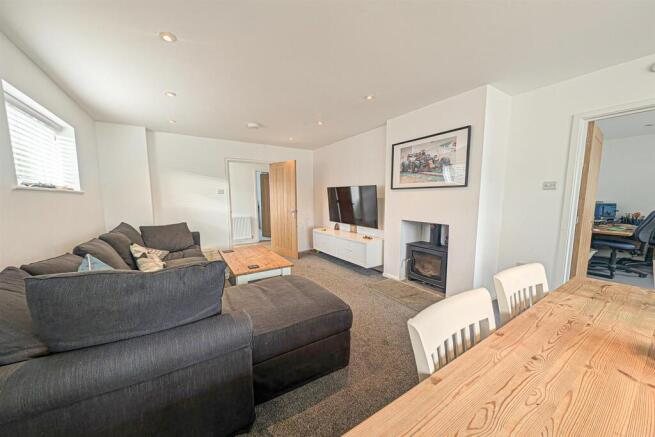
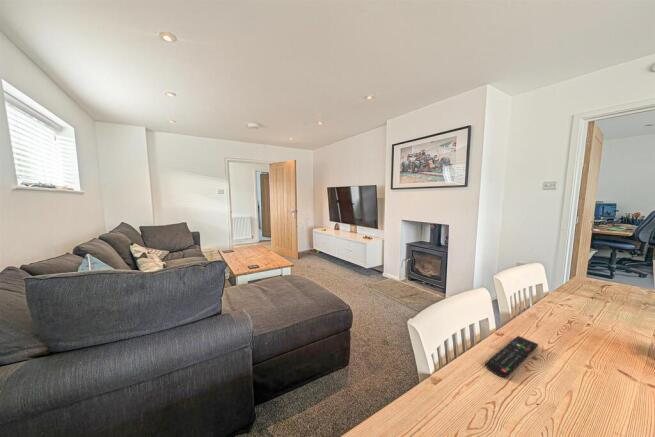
+ remote control [484,335,539,378]
